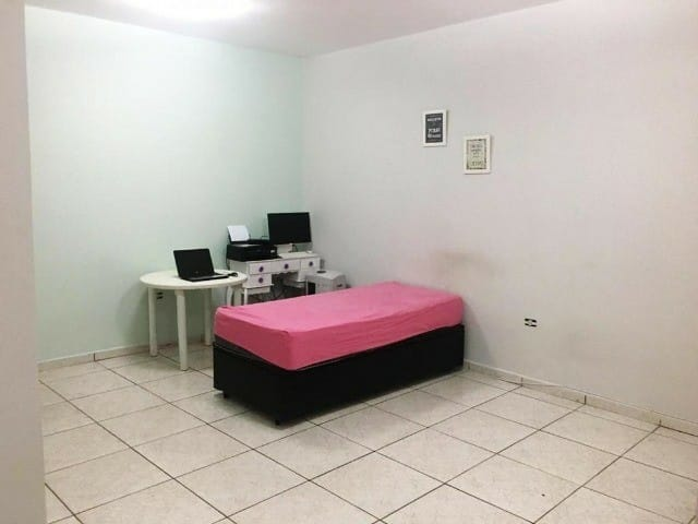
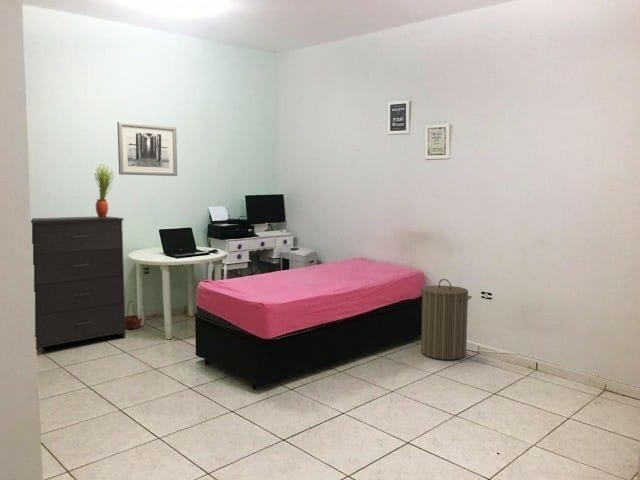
+ laundry hamper [420,278,472,361]
+ potted plant [93,163,115,217]
+ wall art [116,121,178,177]
+ basket [125,299,143,330]
+ dresser [30,215,127,355]
